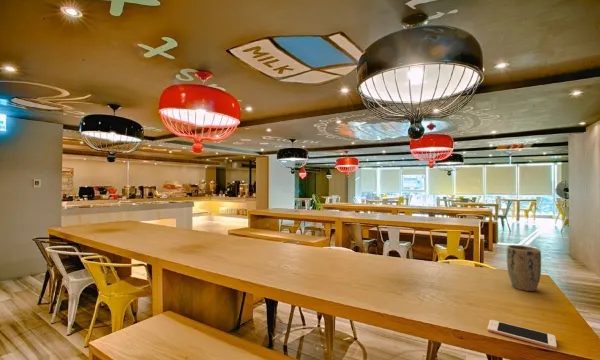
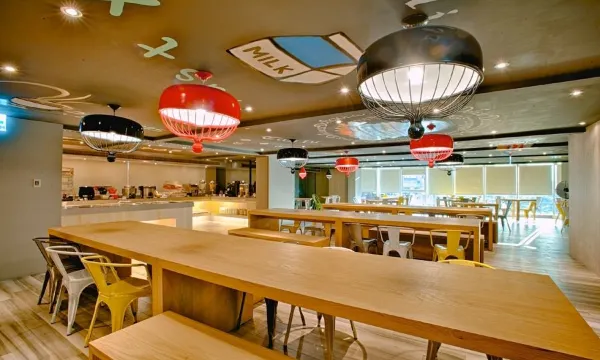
- plant pot [506,244,542,292]
- cell phone [487,319,558,350]
